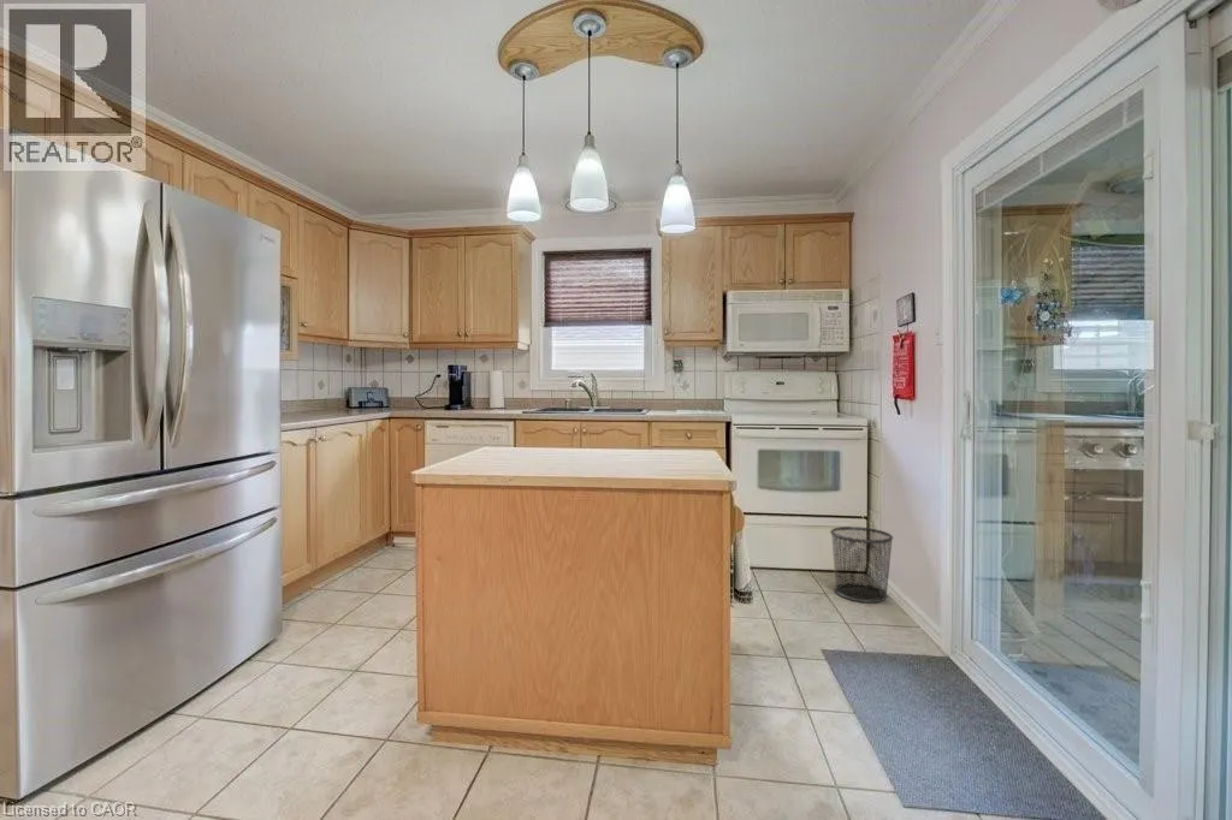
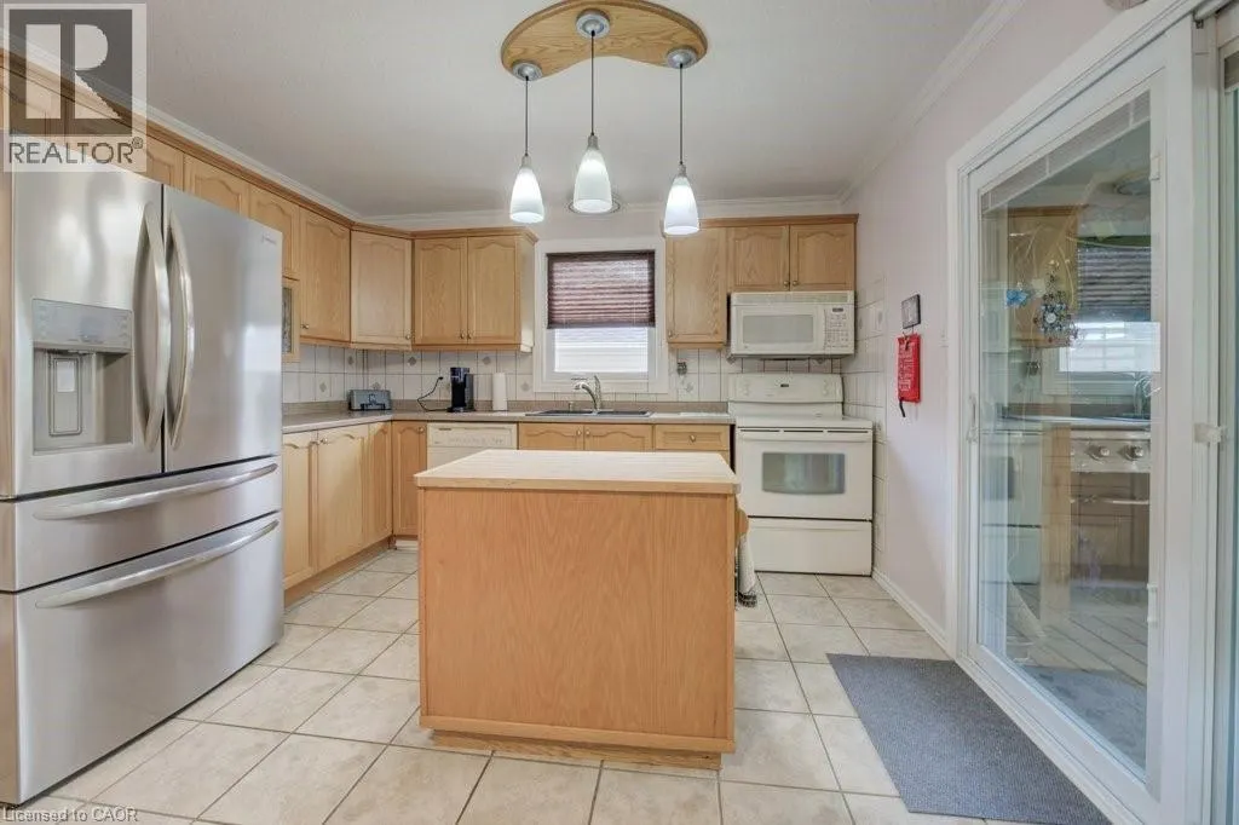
- waste bin [829,525,894,604]
